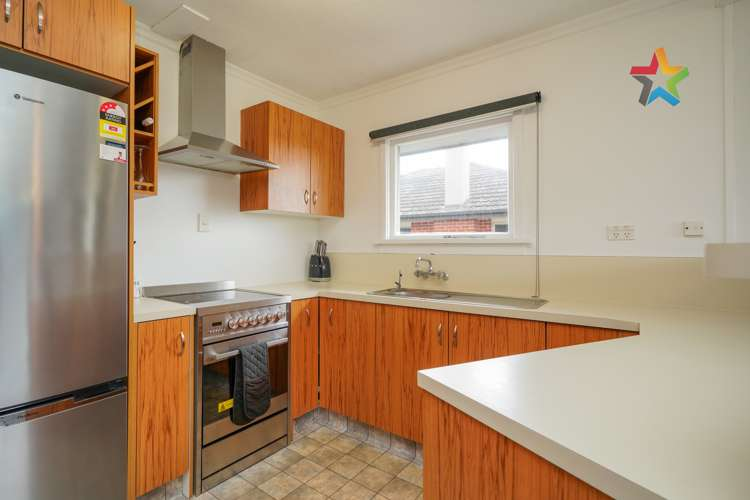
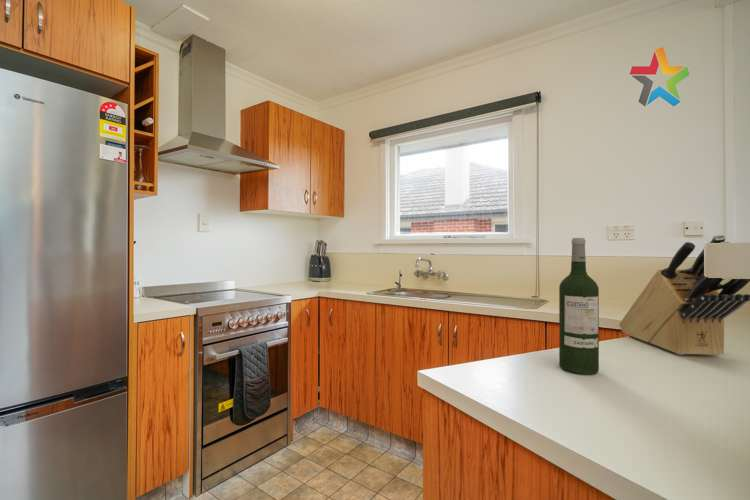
+ wine bottle [558,237,600,375]
+ knife block [618,234,750,357]
